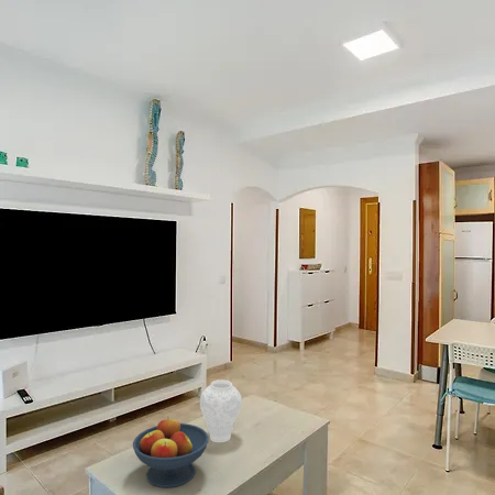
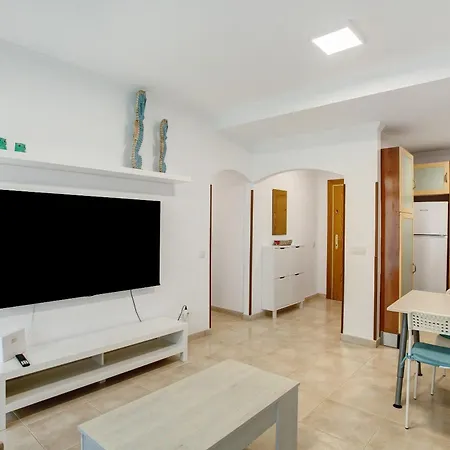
- fruit bowl [132,415,210,488]
- vase [199,378,243,443]
